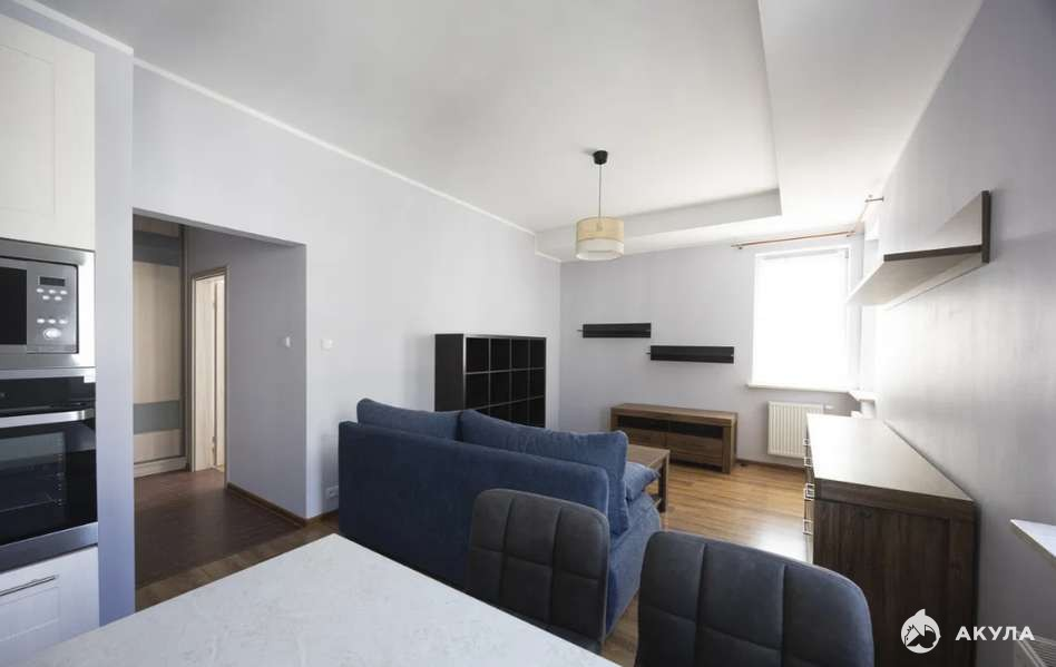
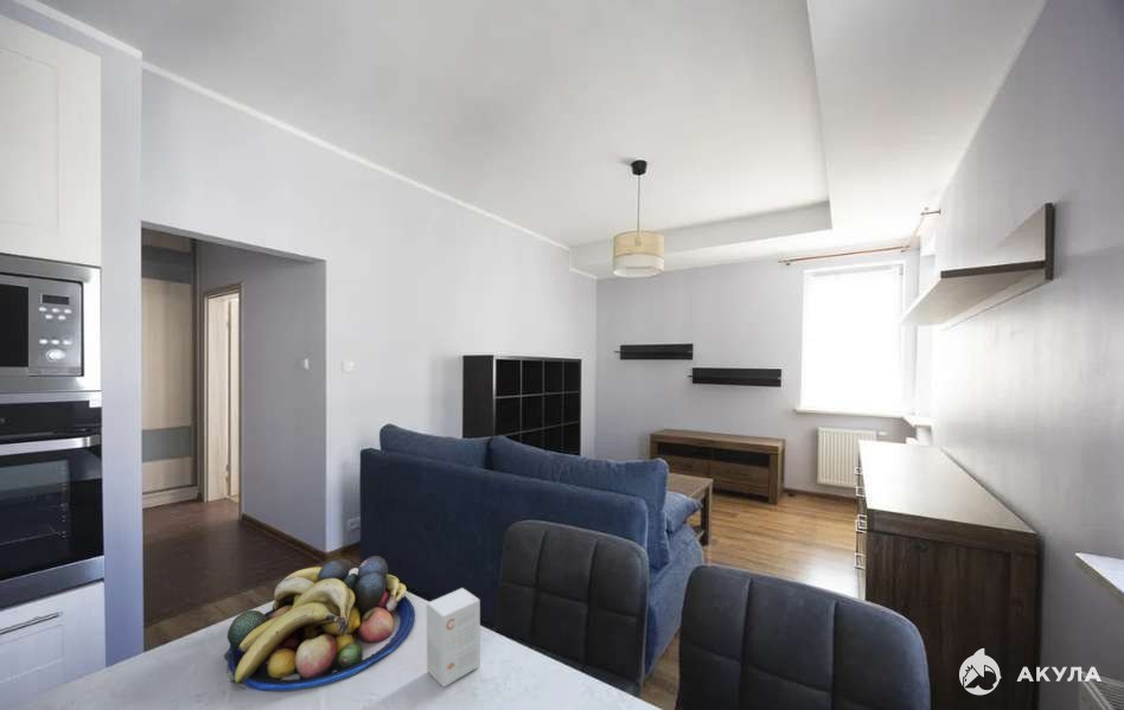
+ small box [426,587,481,689]
+ fruit bowl [223,555,416,692]
